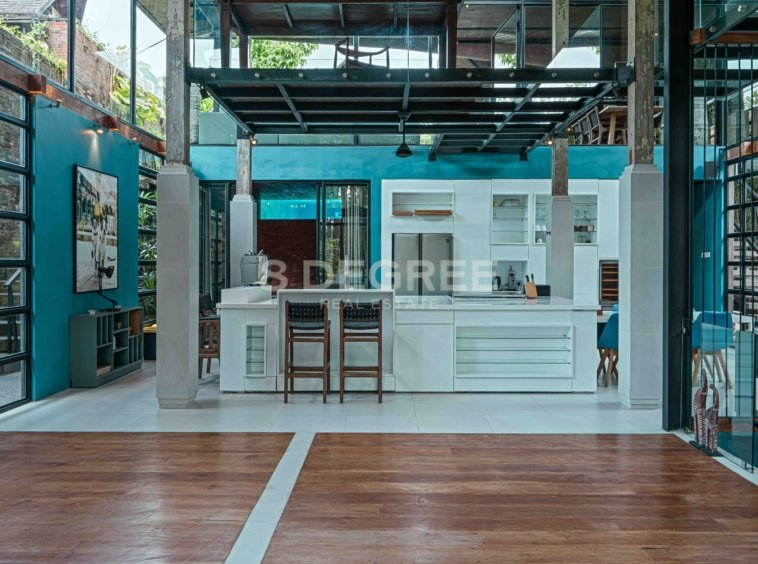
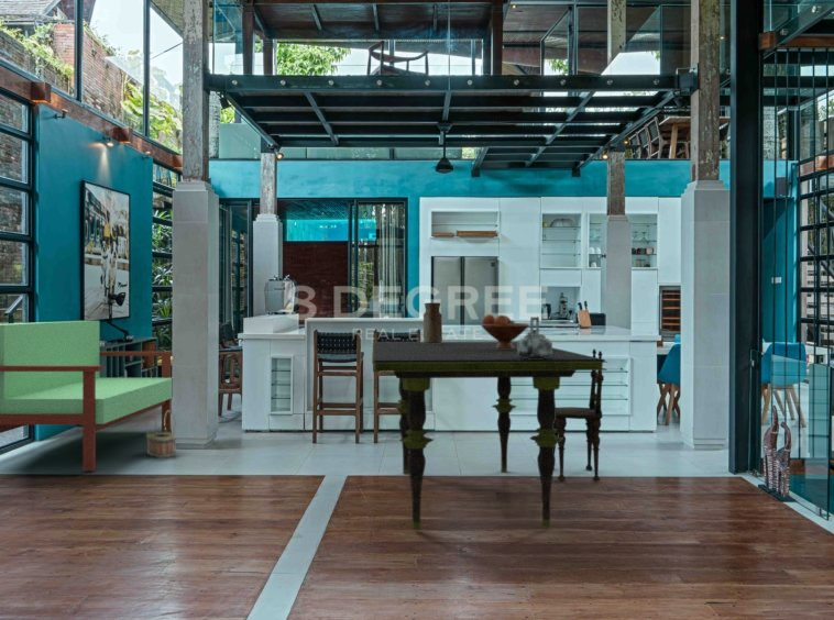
+ basket [145,410,177,460]
+ vase [423,301,443,343]
+ kettle [516,315,553,359]
+ futon [0,320,173,472]
+ dining table [371,341,610,531]
+ dining chair [553,348,605,483]
+ fruit bowl [480,313,530,350]
